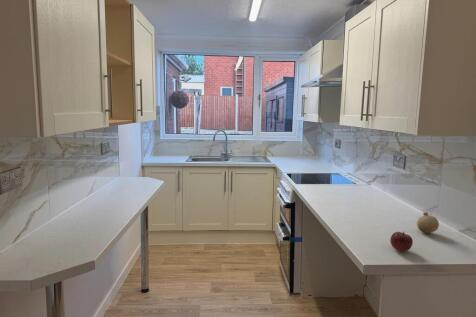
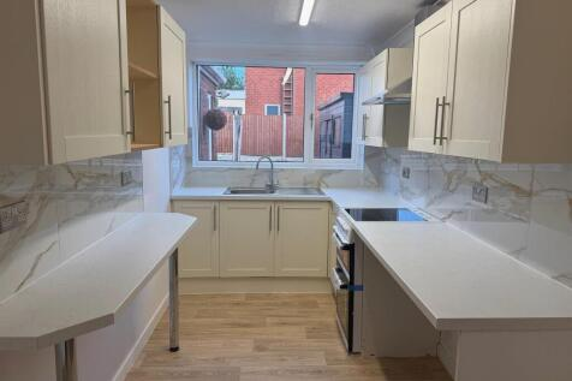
- fruit [416,211,440,234]
- fruit [389,231,414,253]
